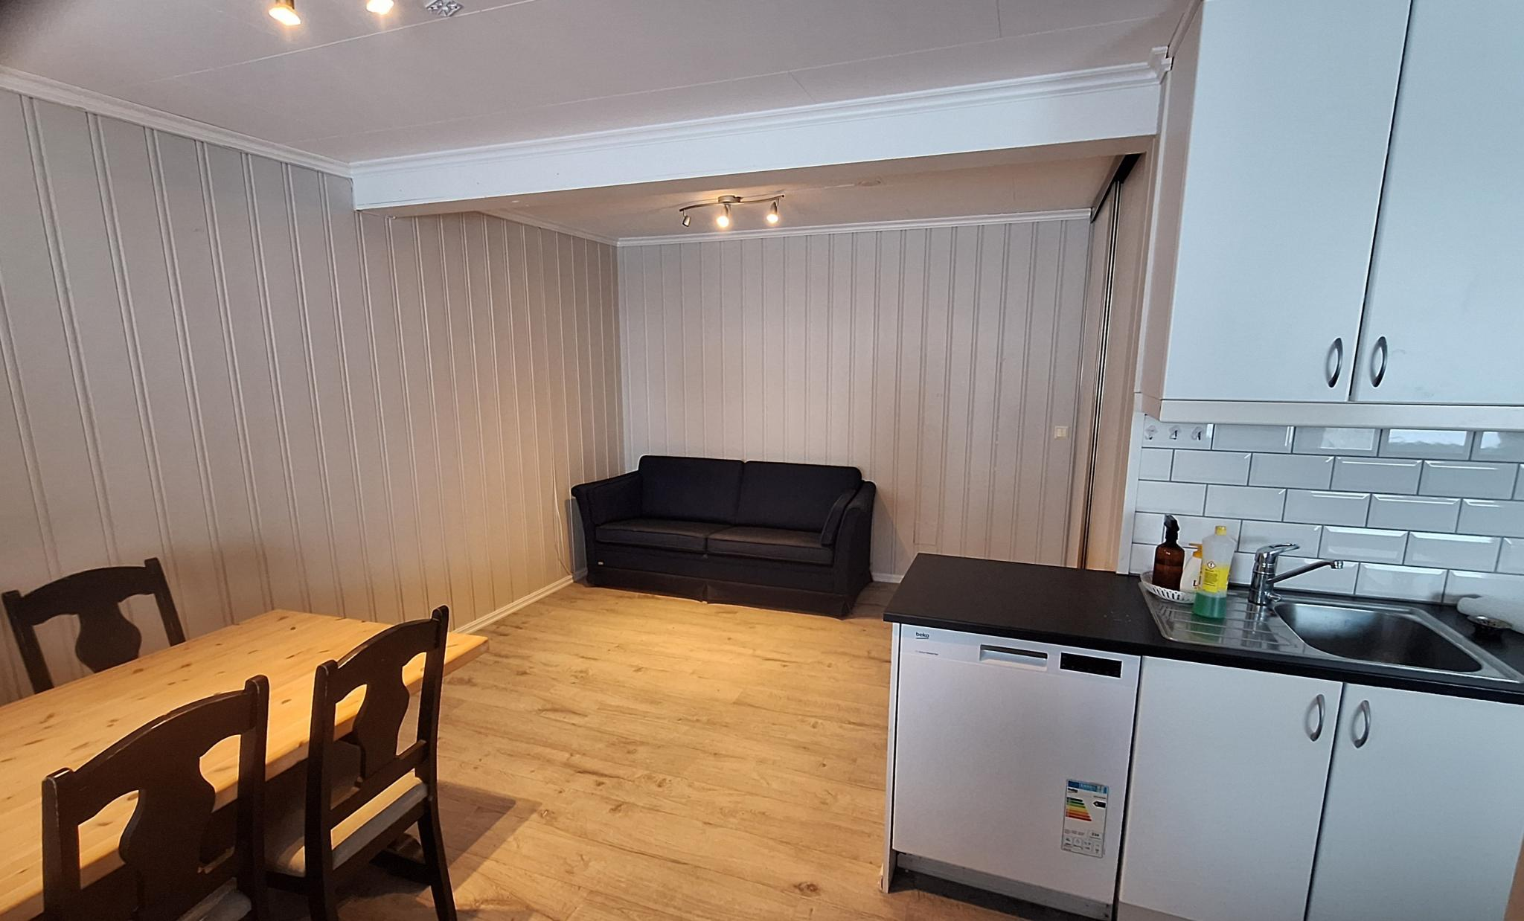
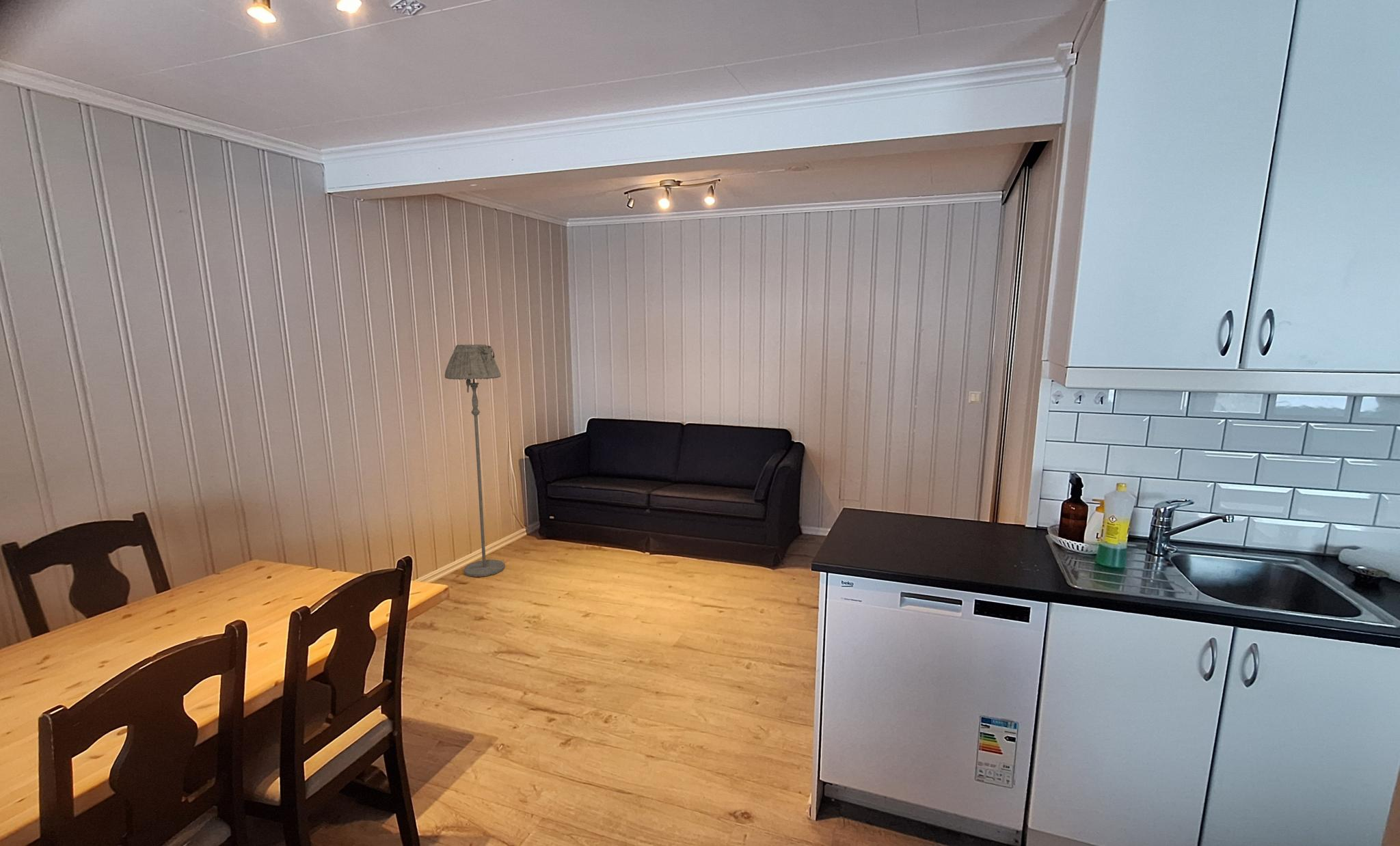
+ floor lamp [444,344,506,577]
